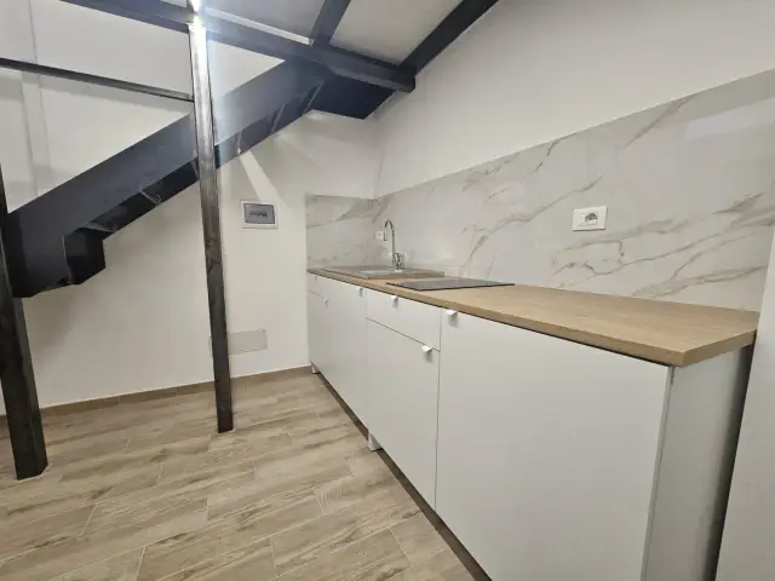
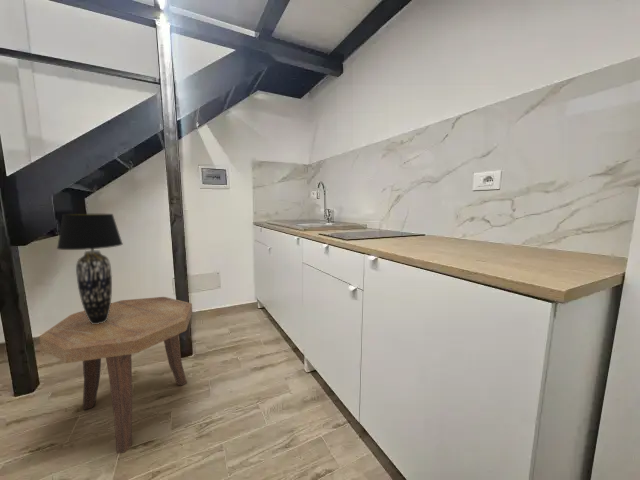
+ table lamp [56,213,124,324]
+ side table [38,296,193,455]
